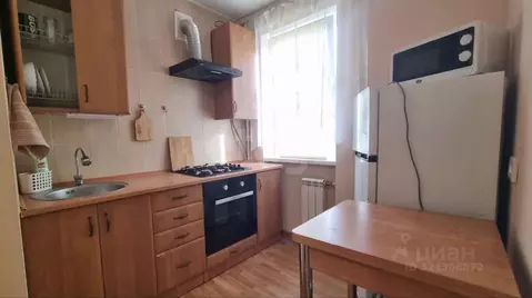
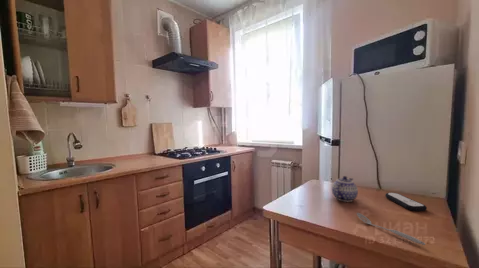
+ spoon [356,212,426,246]
+ remote control [385,192,428,212]
+ teapot [331,175,359,203]
